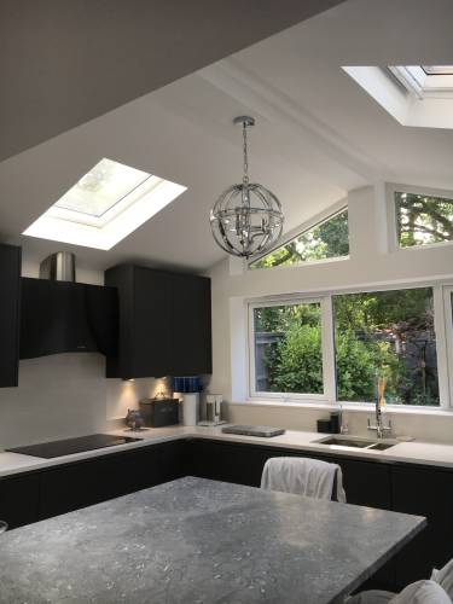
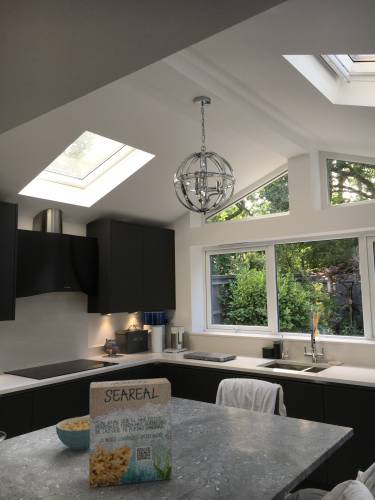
+ cereal box [88,377,173,489]
+ cereal bowl [55,416,90,451]
